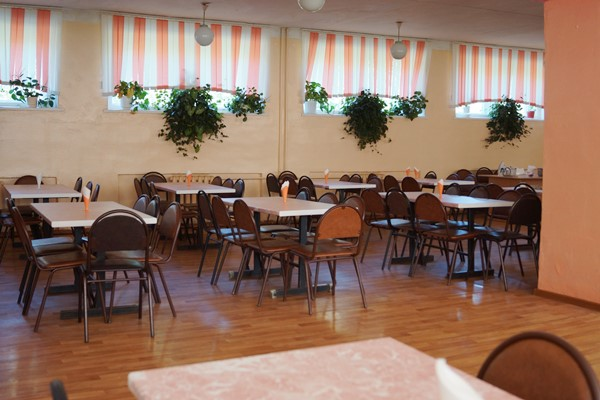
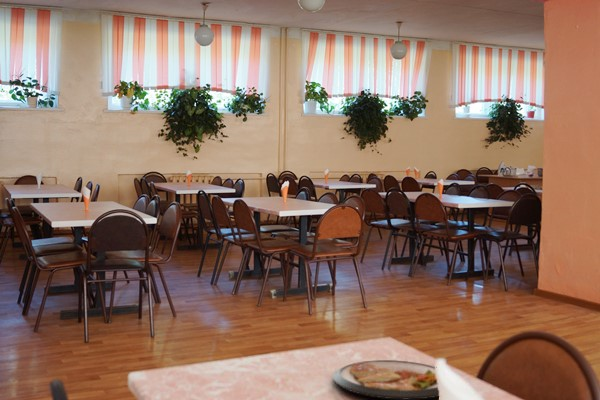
+ dish [332,359,440,400]
